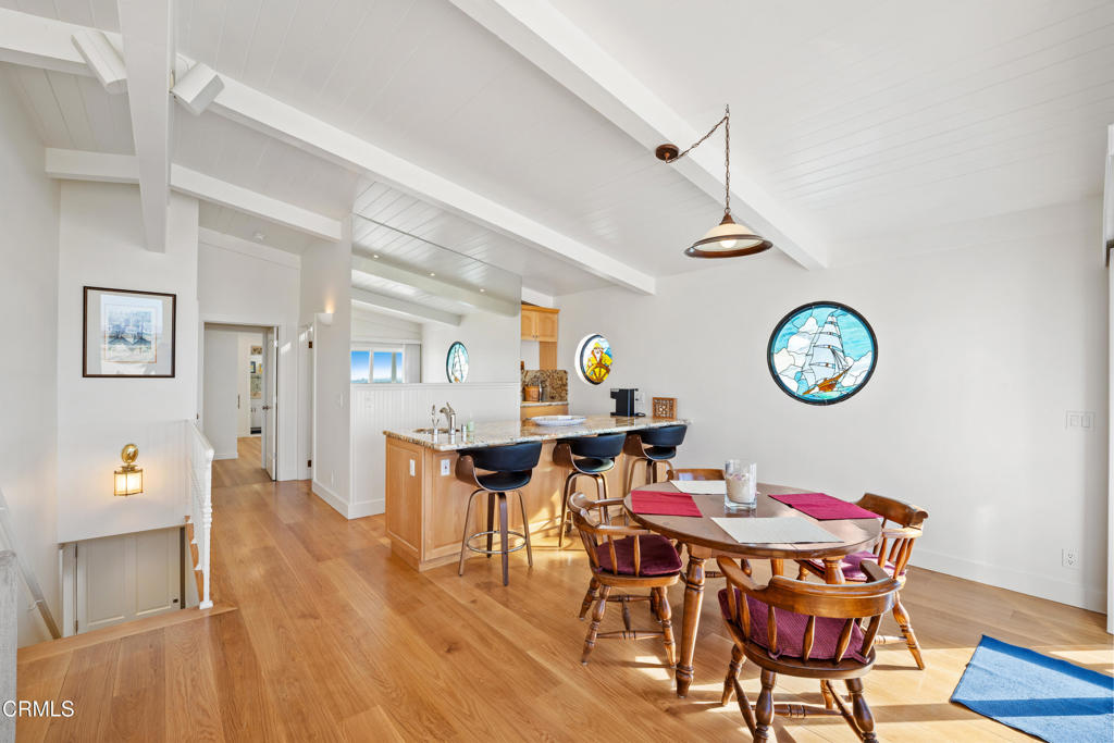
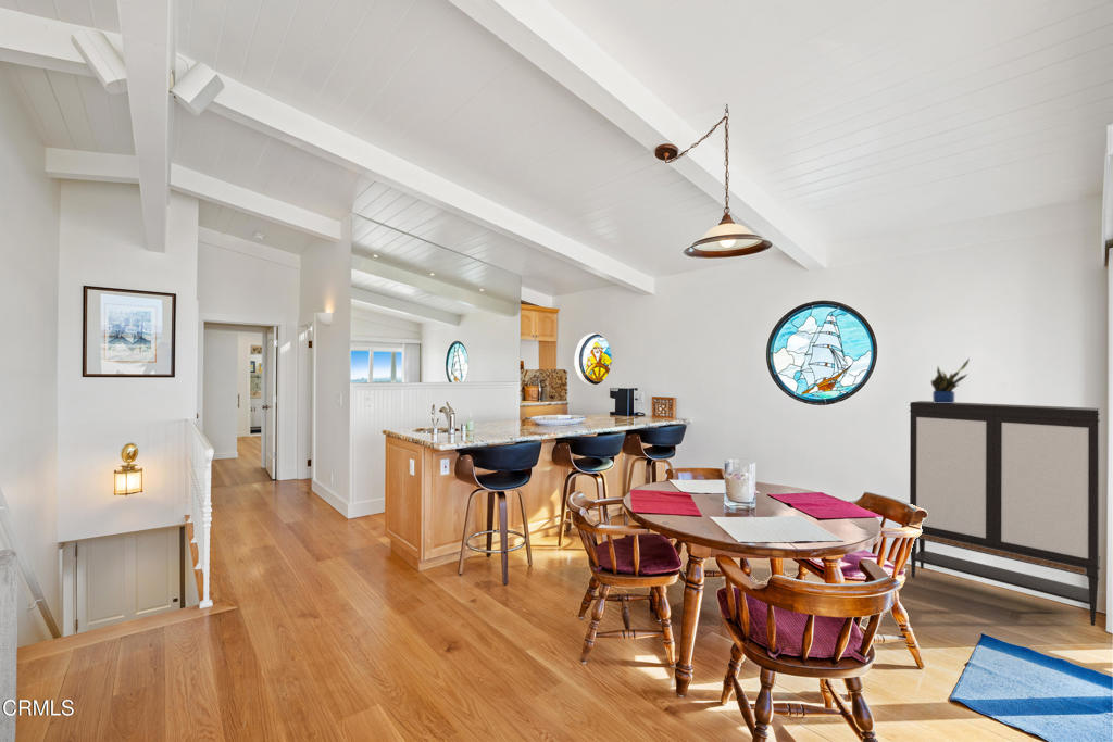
+ storage cabinet [909,400,1101,627]
+ potted plant [930,357,971,403]
